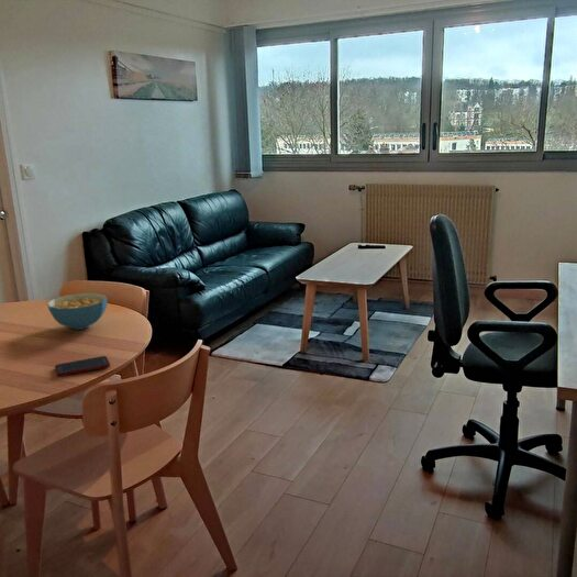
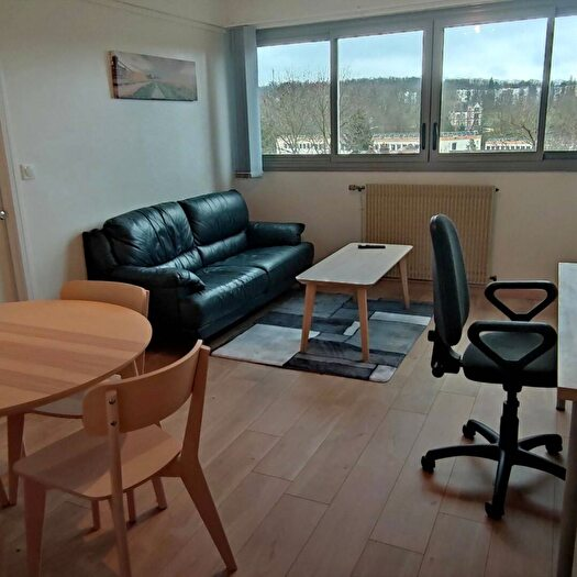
- cereal bowl [46,292,109,331]
- cell phone [54,355,111,377]
